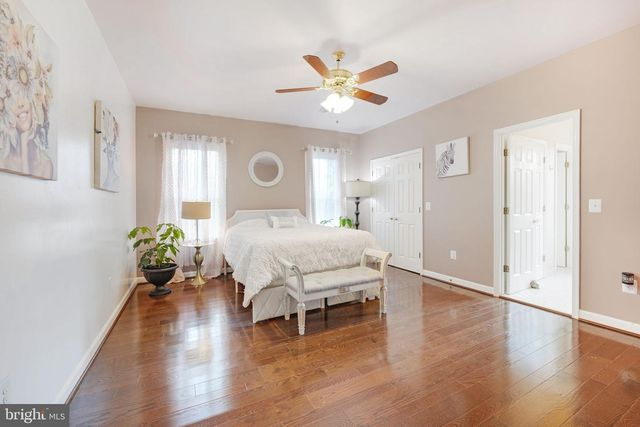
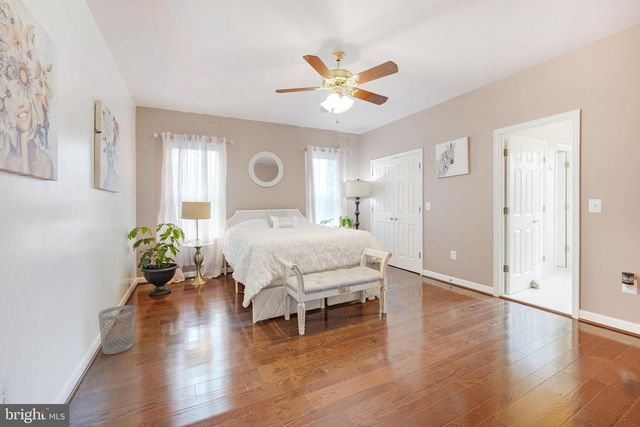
+ wastebasket [97,304,137,355]
